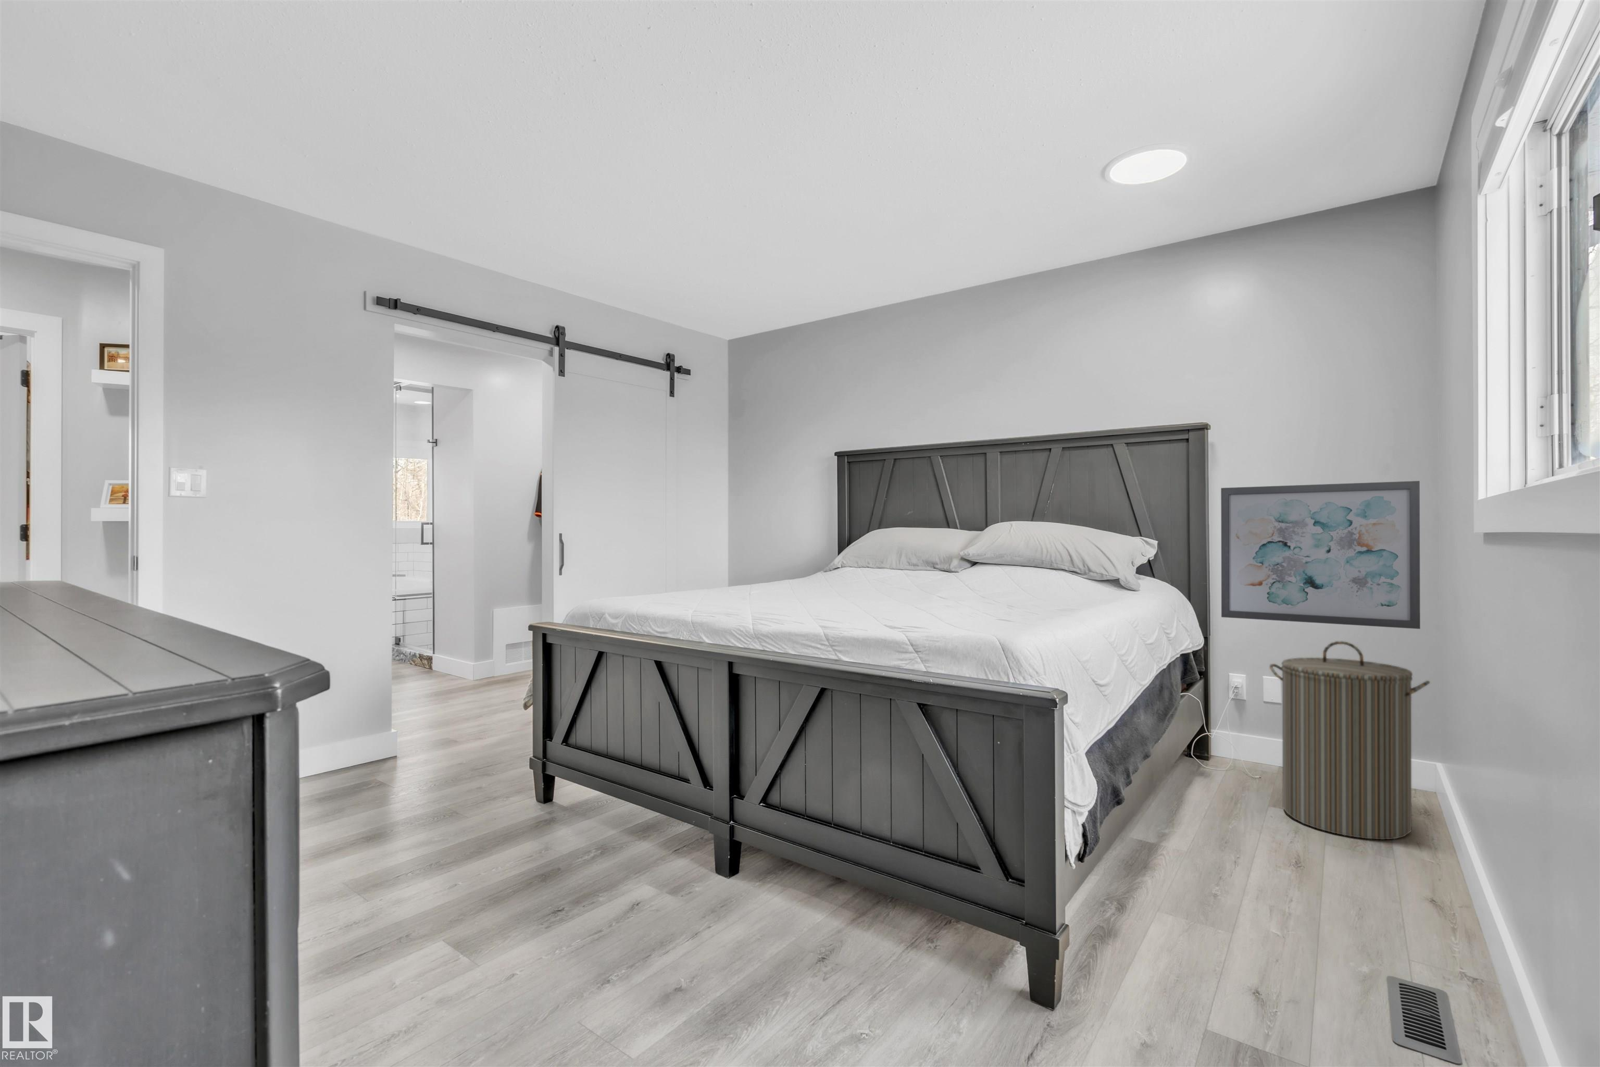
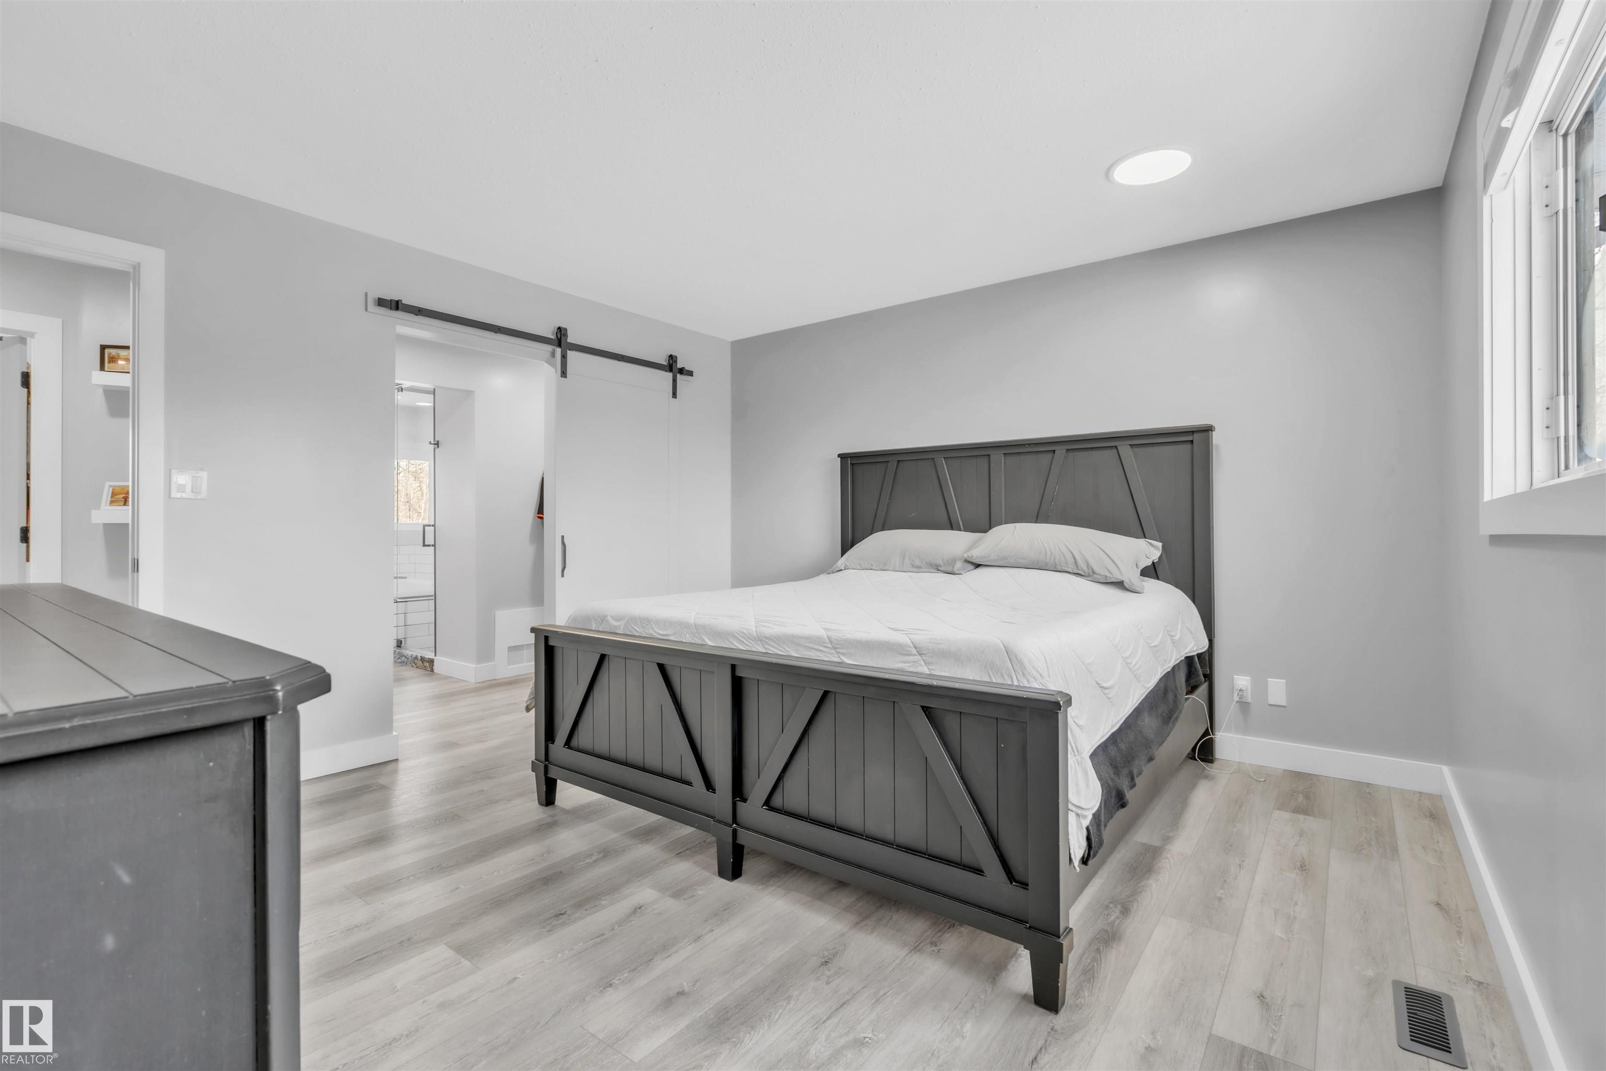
- laundry hamper [1269,641,1431,841]
- wall art [1220,480,1421,629]
